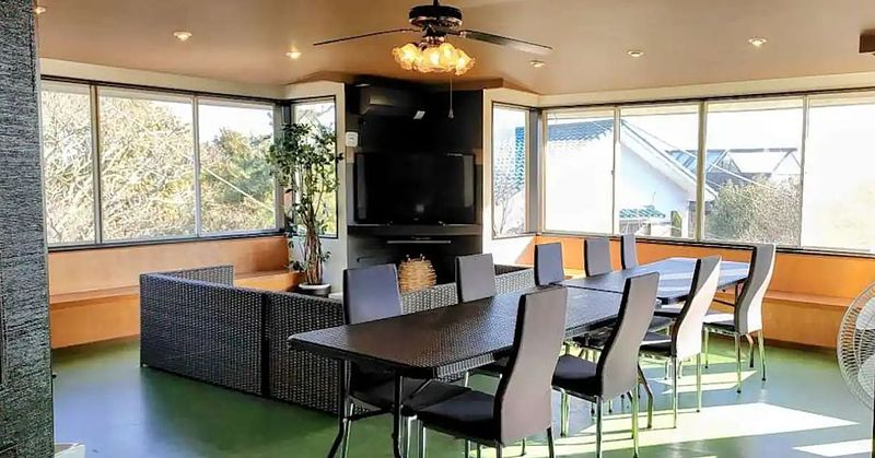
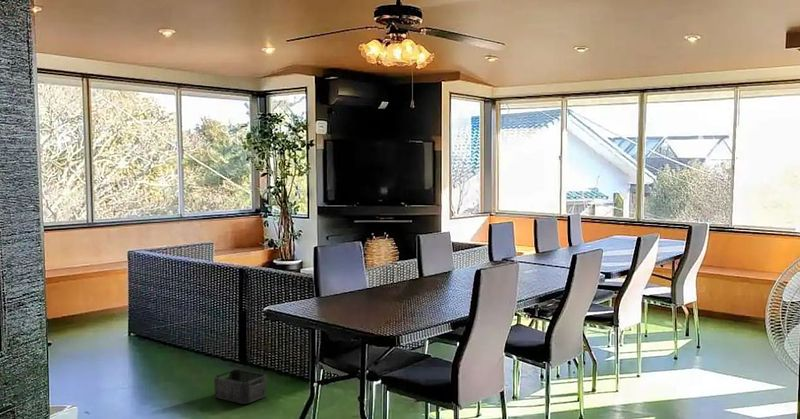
+ storage bin [213,368,267,405]
